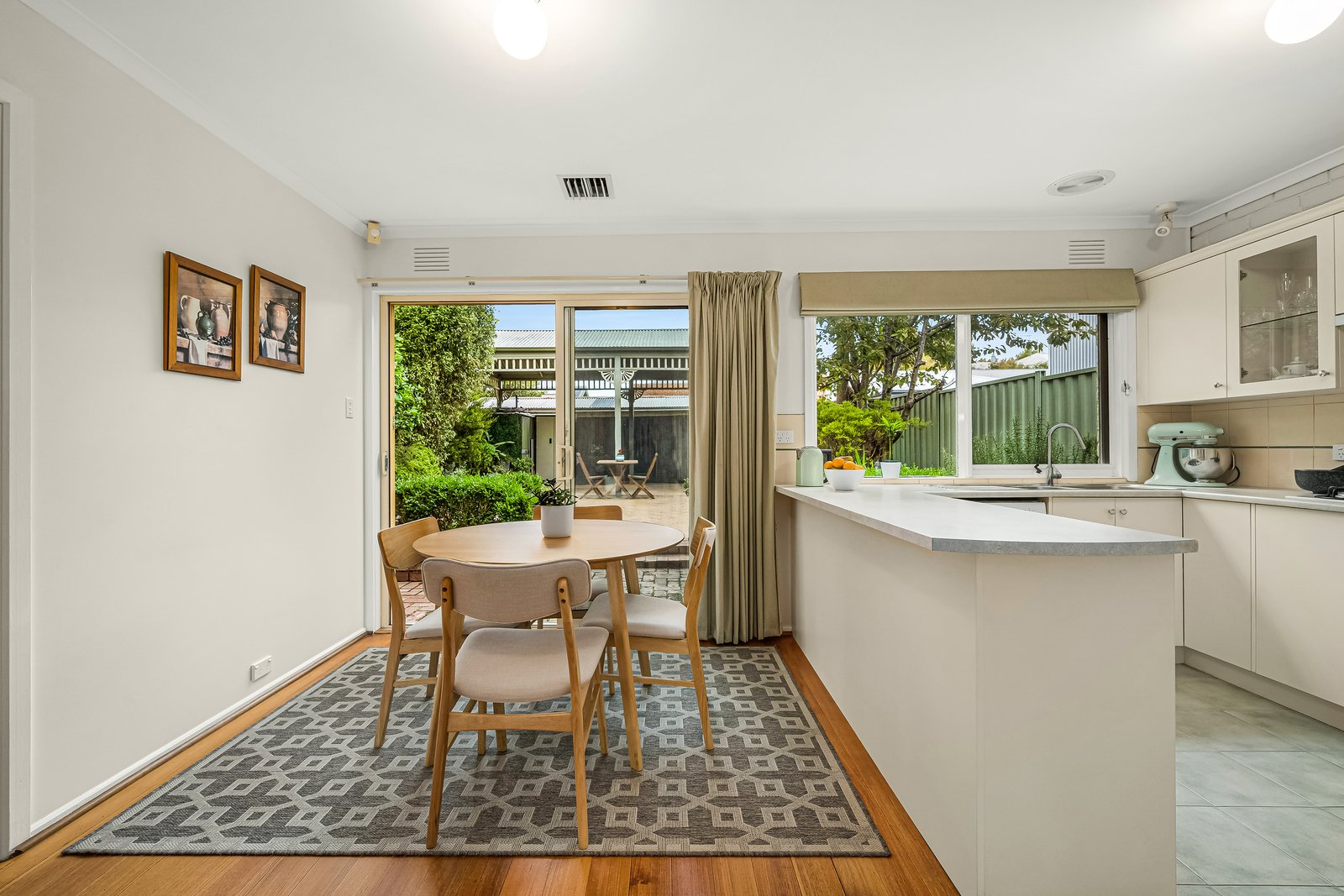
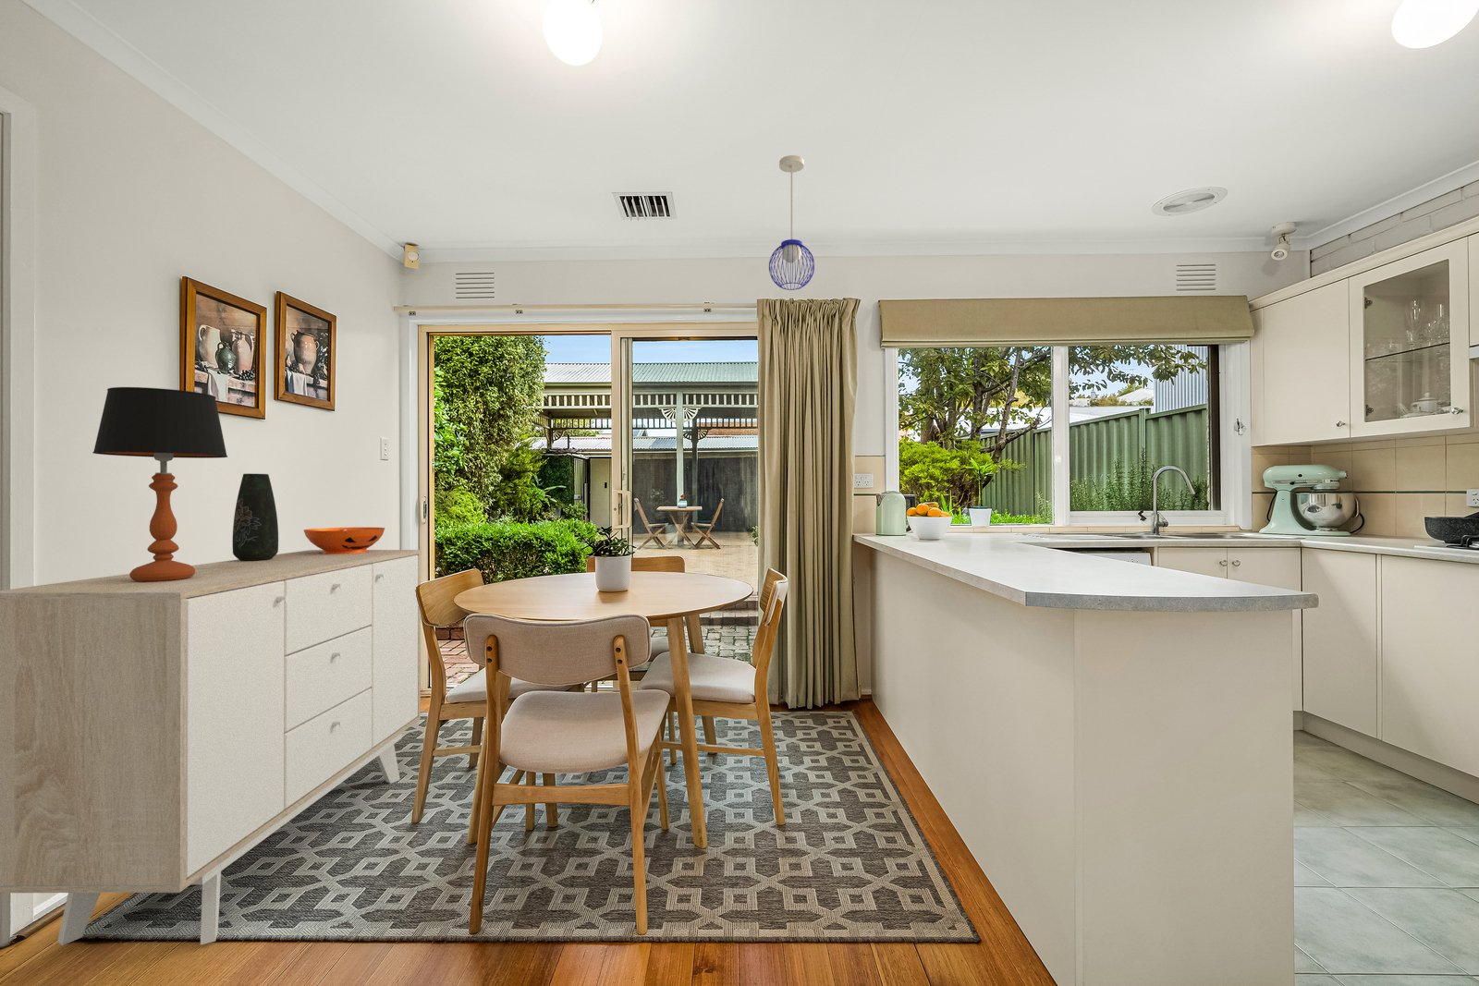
+ pendant light [768,154,815,292]
+ decorative bowl [304,527,385,555]
+ table lamp [91,386,228,582]
+ vase [232,473,280,561]
+ sideboard [0,549,421,946]
